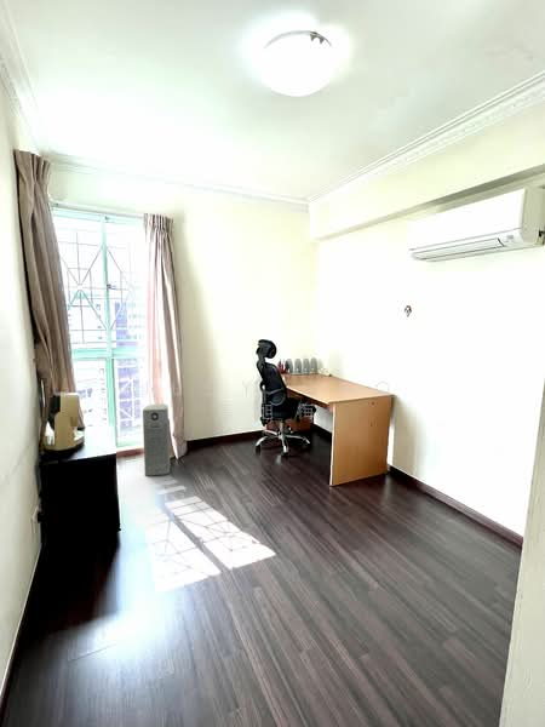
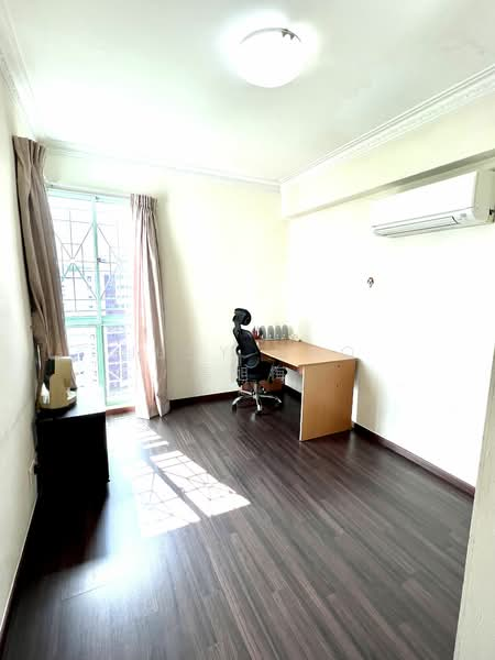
- air purifier [142,402,172,477]
